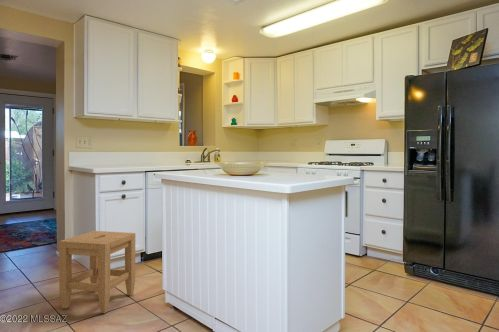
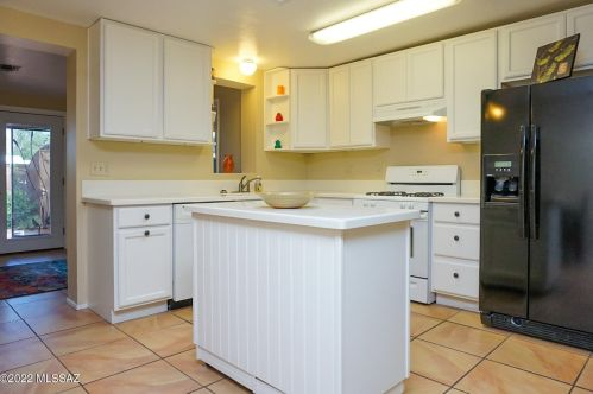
- stool [58,230,136,314]
